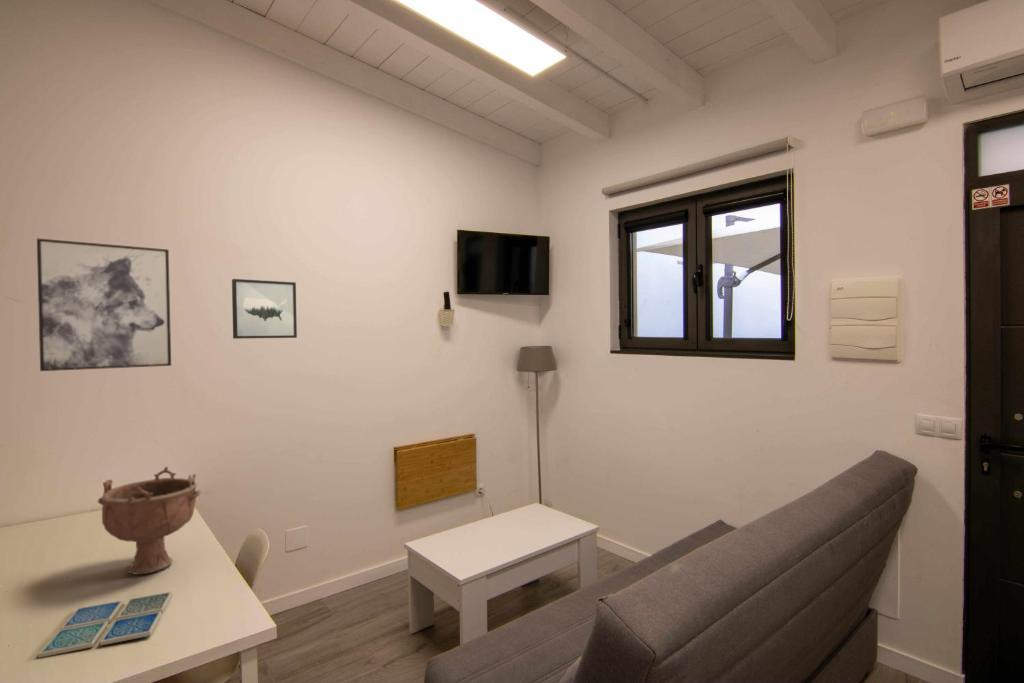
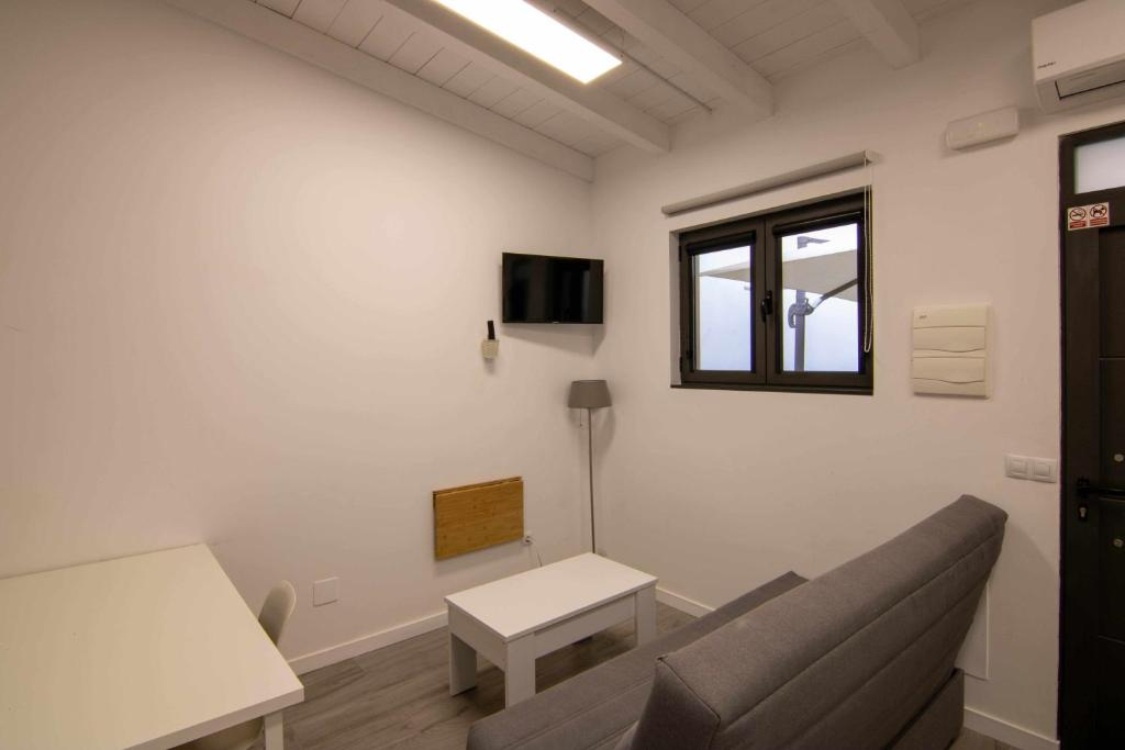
- decorative bowl [97,466,202,575]
- wall art [36,237,172,372]
- wall art [231,278,298,340]
- drink coaster [37,591,173,659]
